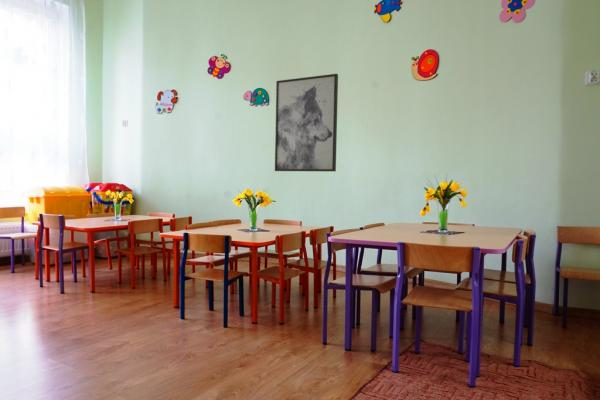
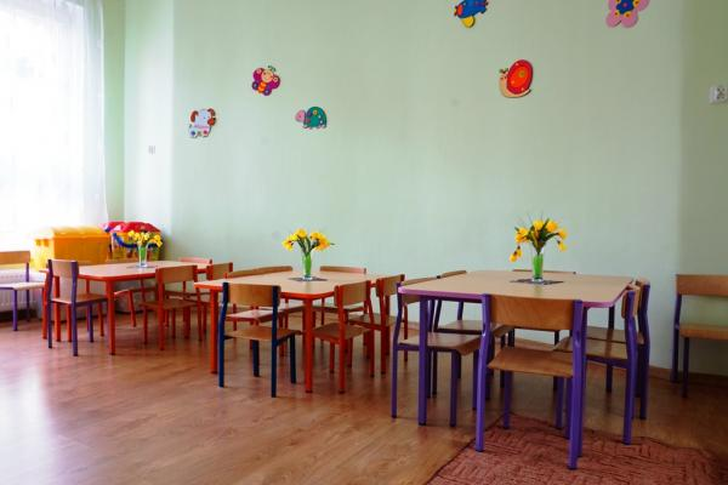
- wall art [274,73,339,172]
